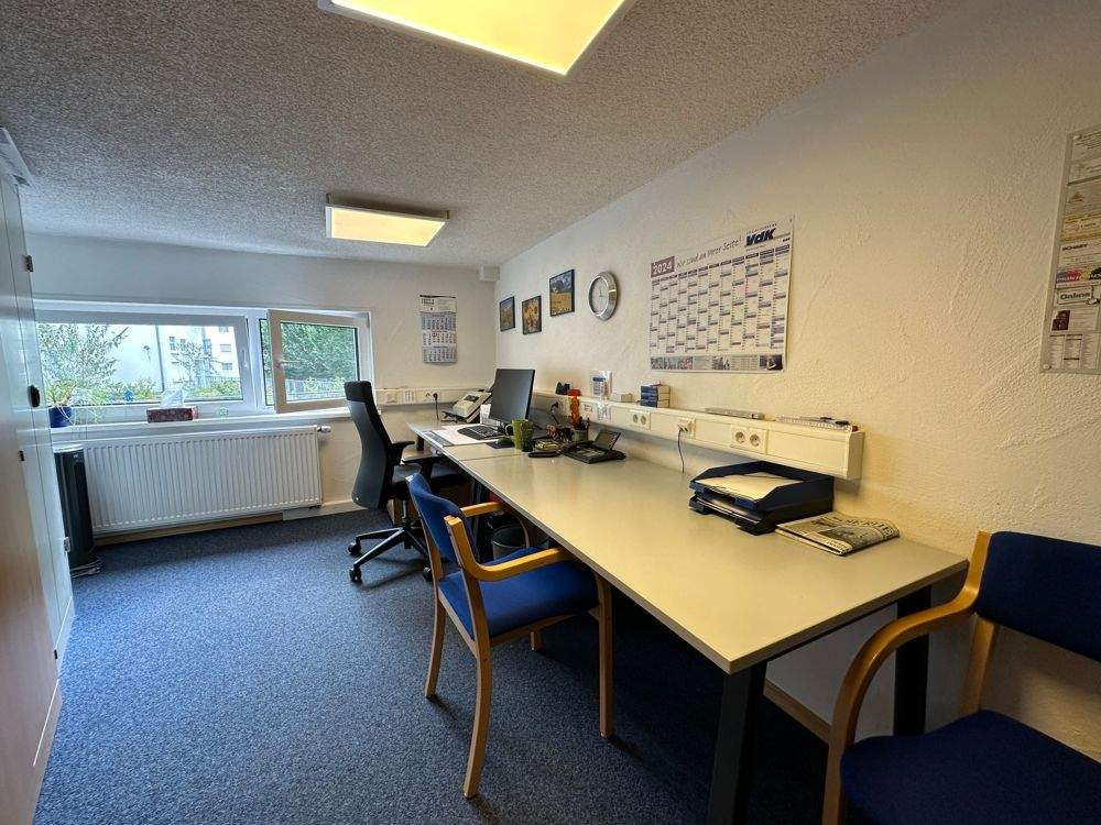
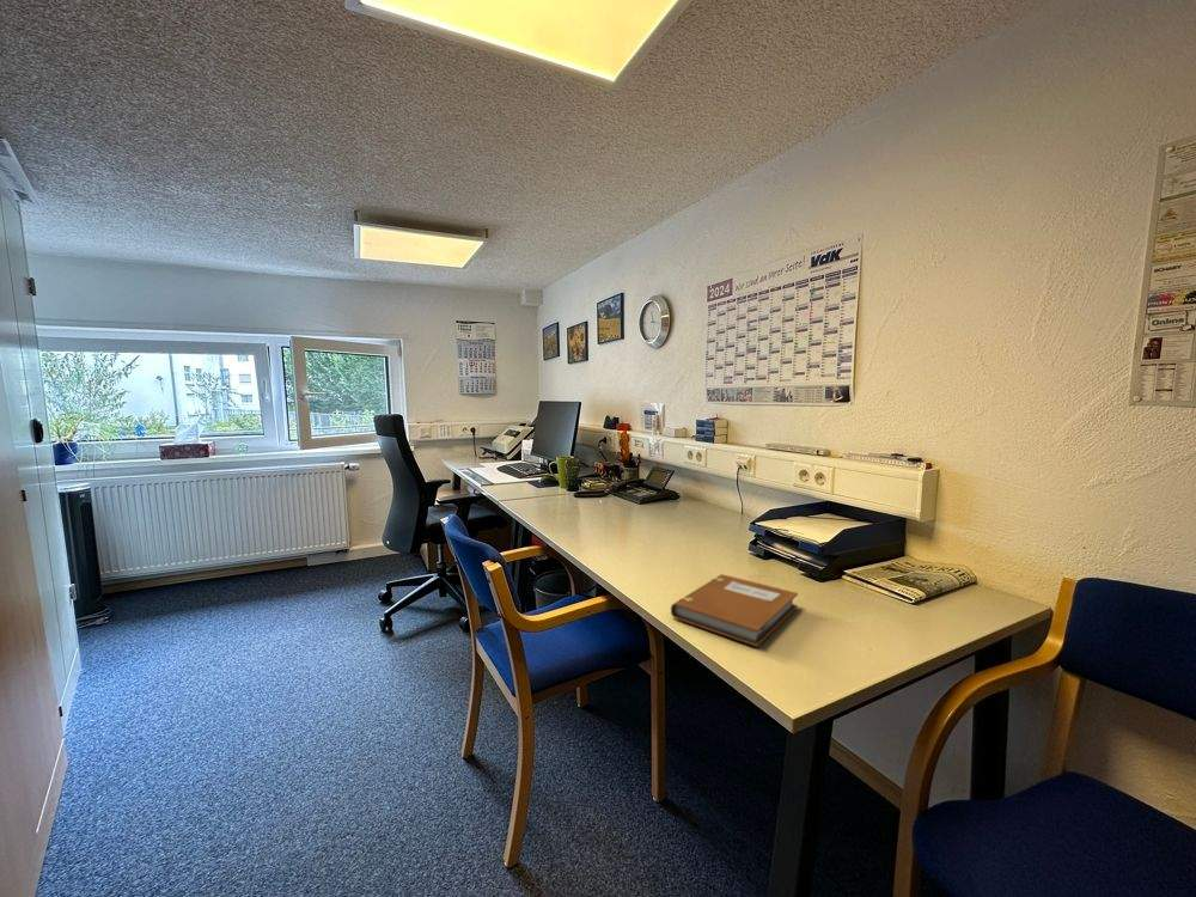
+ notebook [670,573,799,648]
